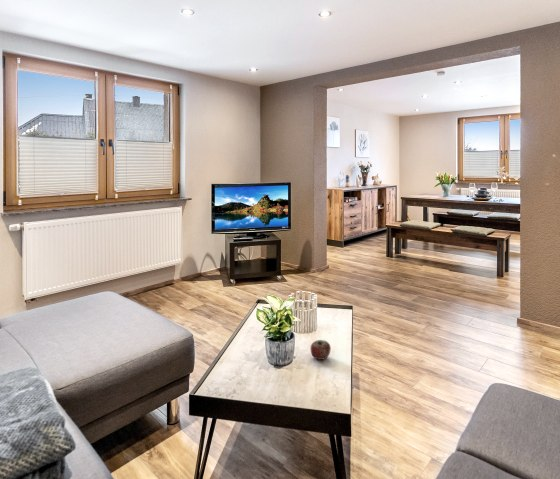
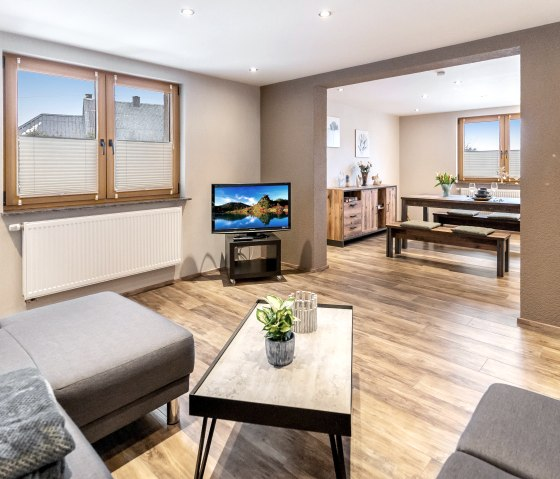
- apple [309,339,332,361]
